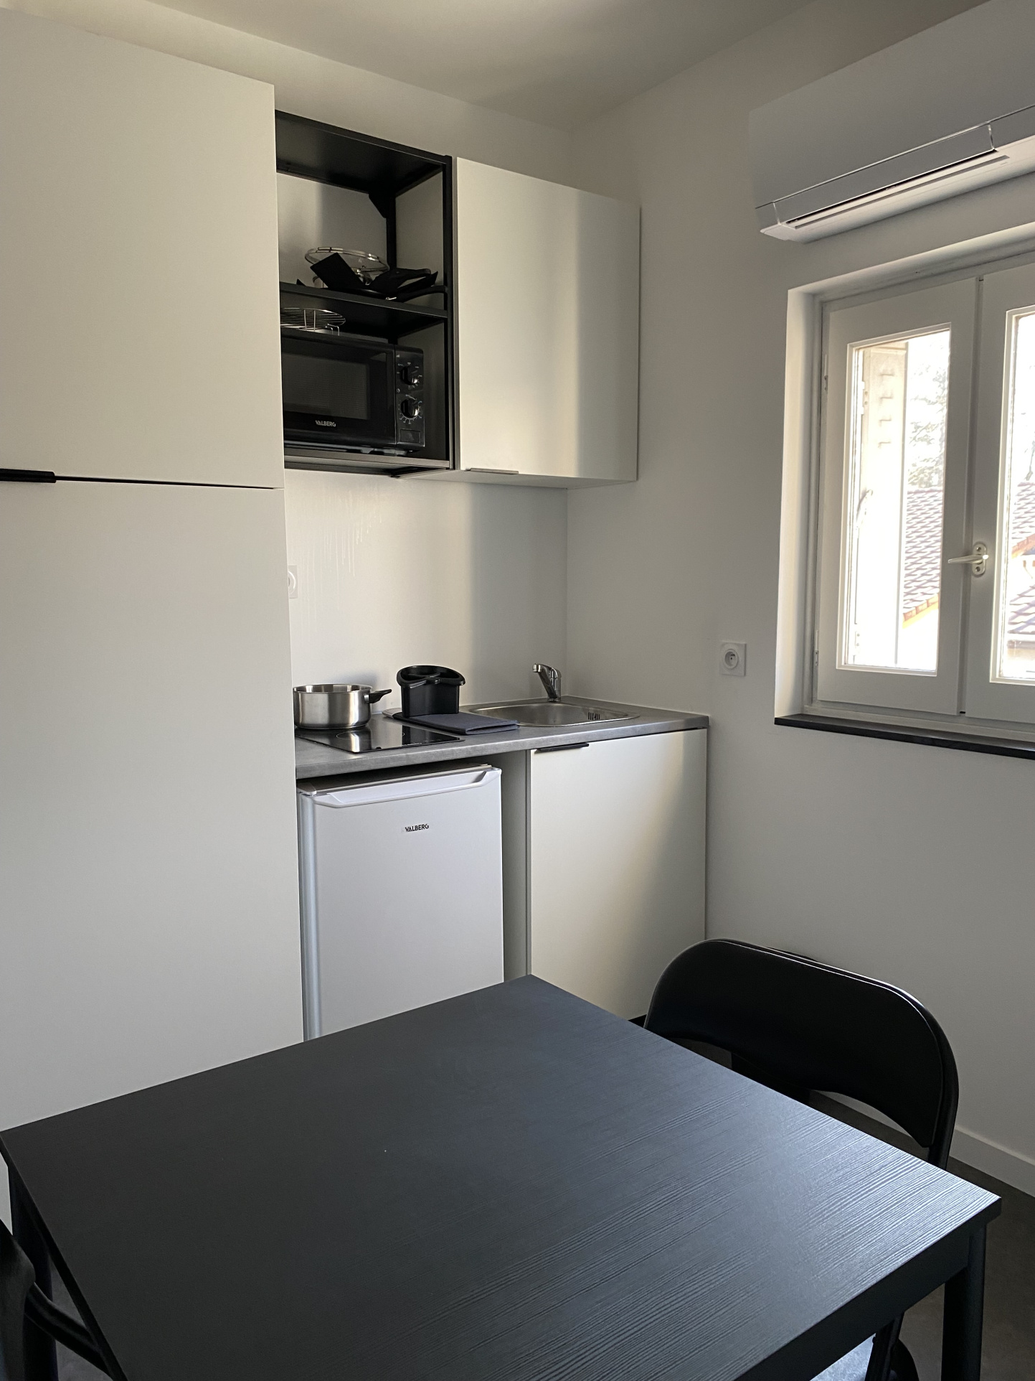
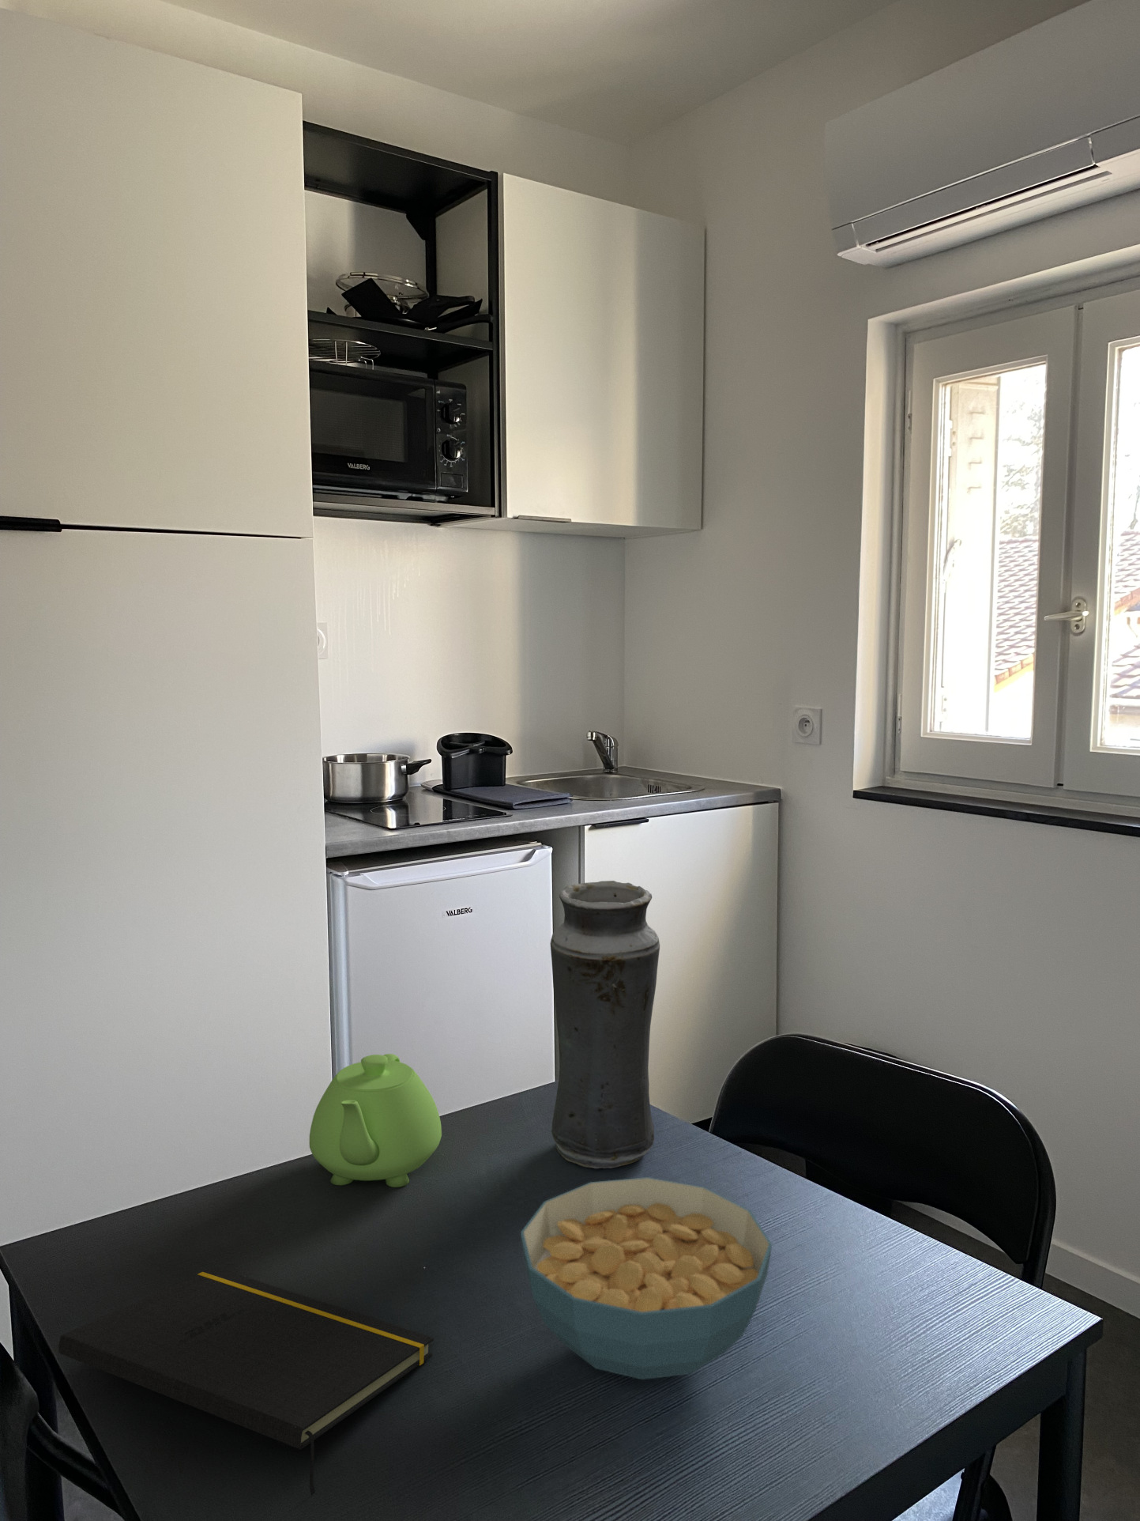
+ cereal bowl [520,1176,772,1381]
+ notepad [57,1266,435,1496]
+ vase [550,880,661,1169]
+ teapot [309,1053,442,1188]
